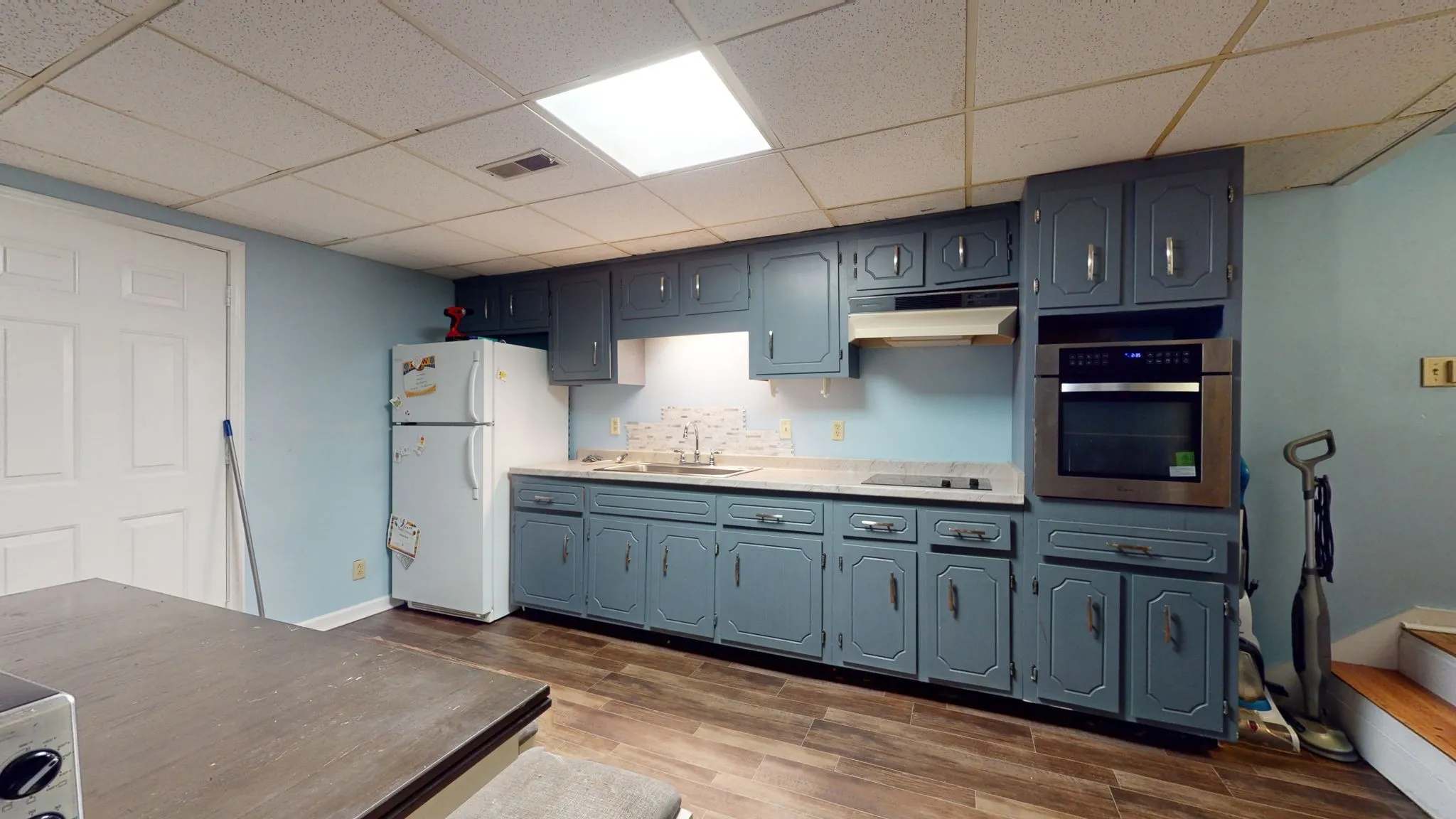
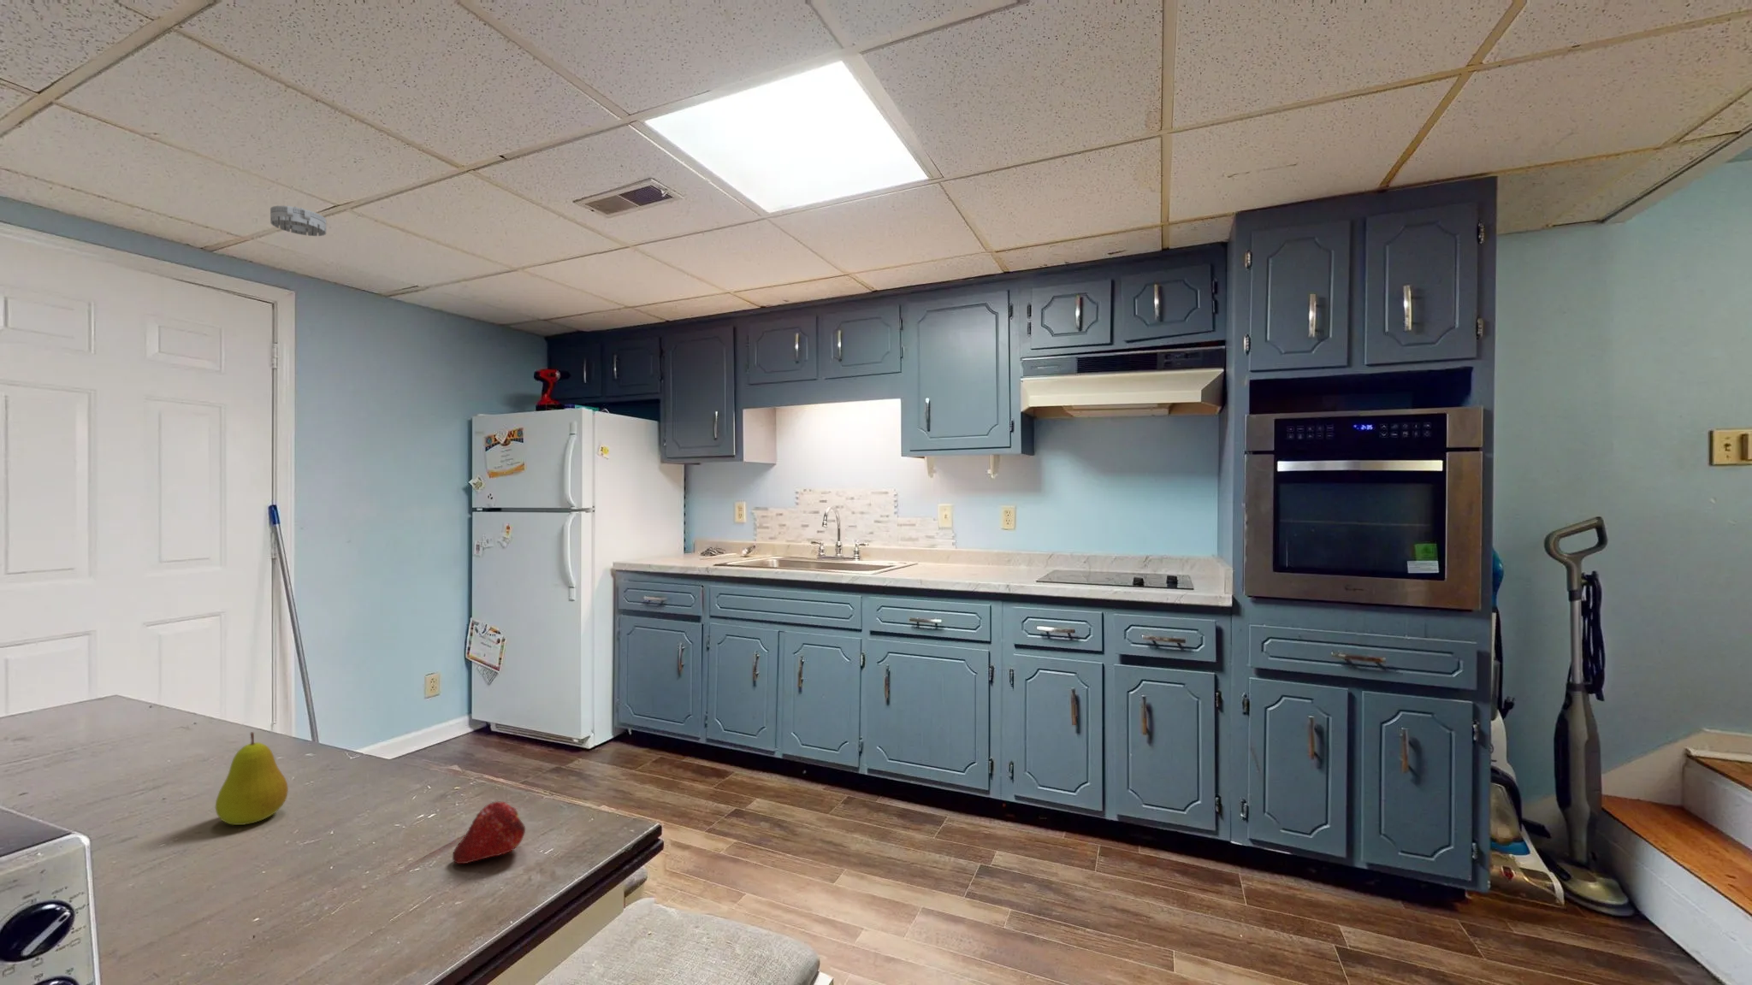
+ fruit [214,731,289,826]
+ fruit [451,800,526,865]
+ smoke detector [270,204,327,237]
